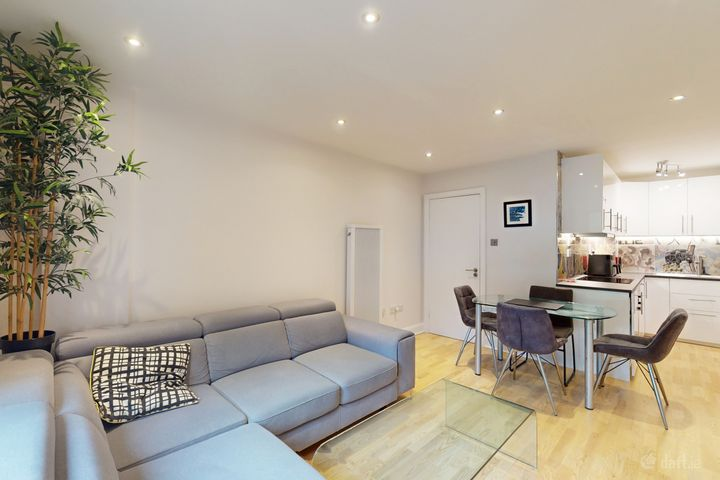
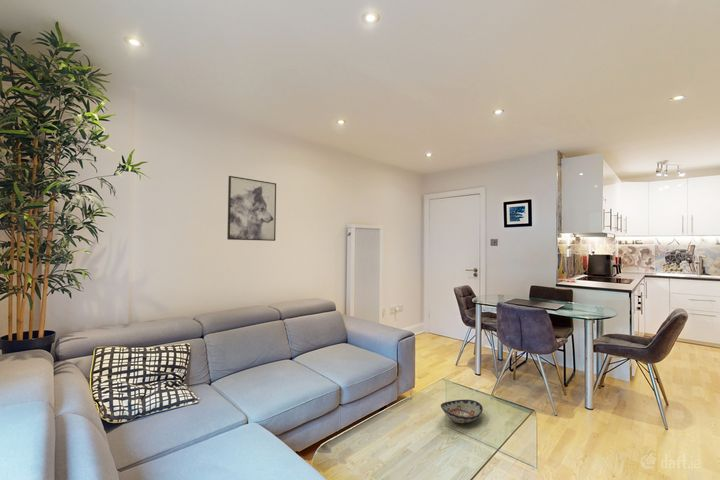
+ wall art [226,175,277,242]
+ decorative bowl [440,399,484,424]
